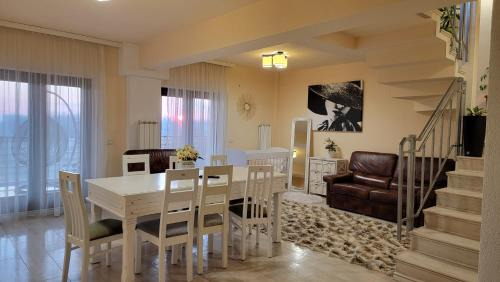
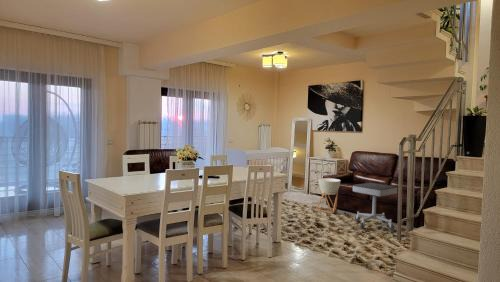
+ stool [352,182,398,231]
+ planter [315,177,341,215]
